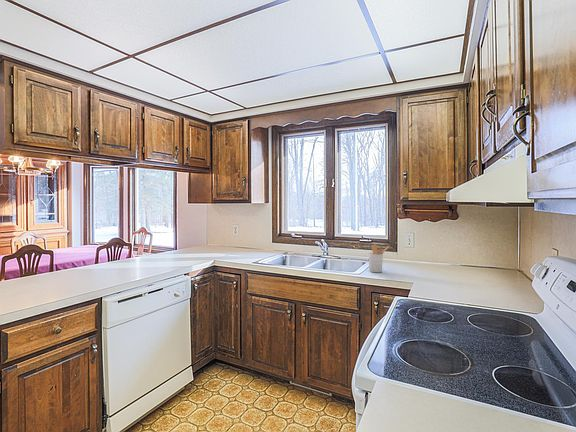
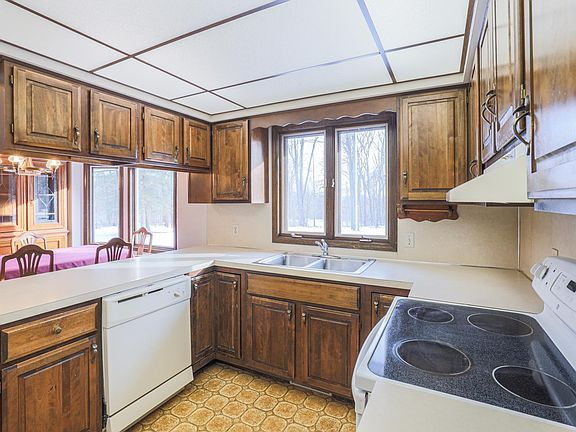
- utensil holder [367,243,390,273]
